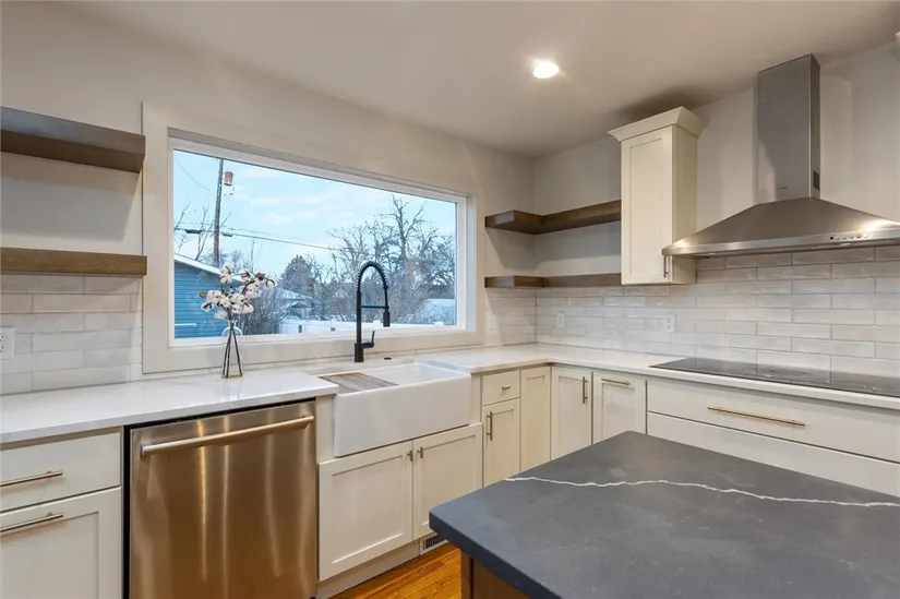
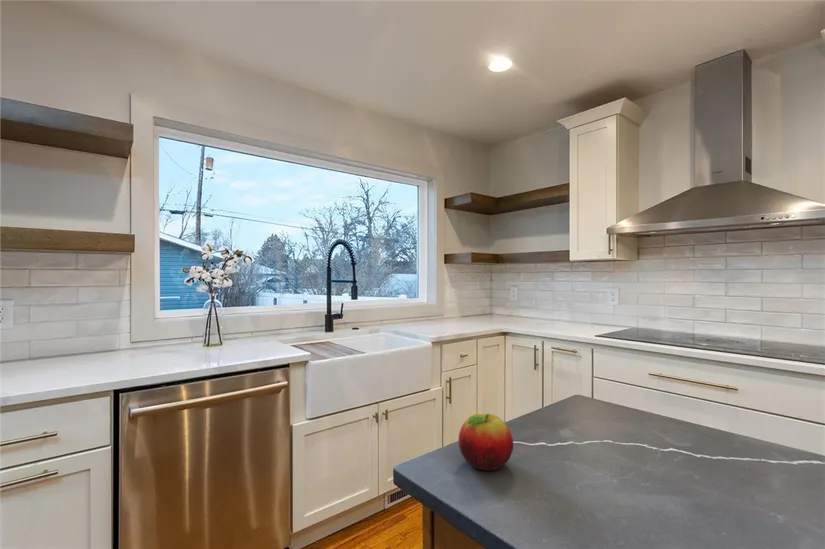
+ fruit [458,413,514,471]
